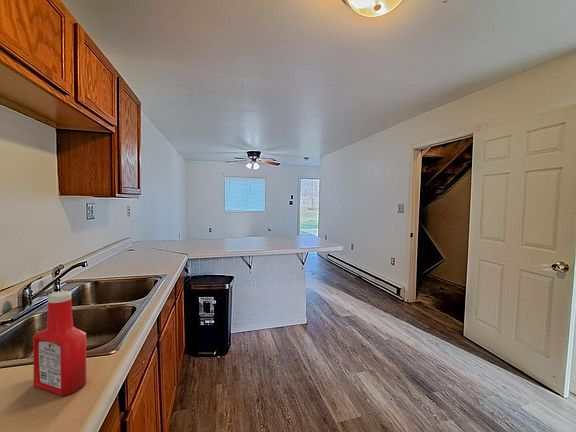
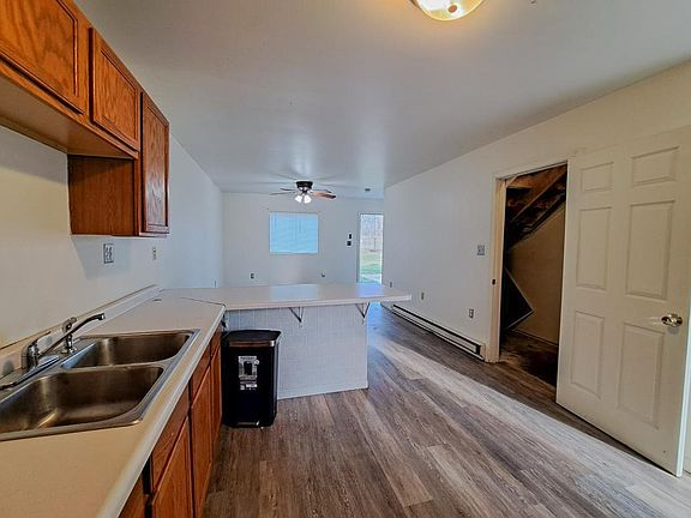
- soap bottle [32,290,87,397]
